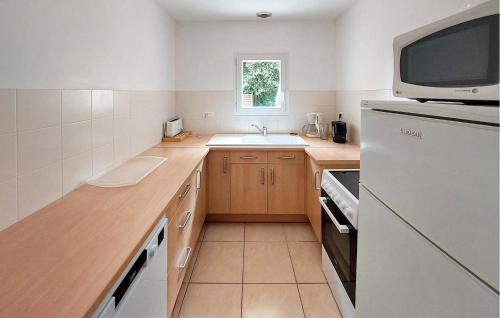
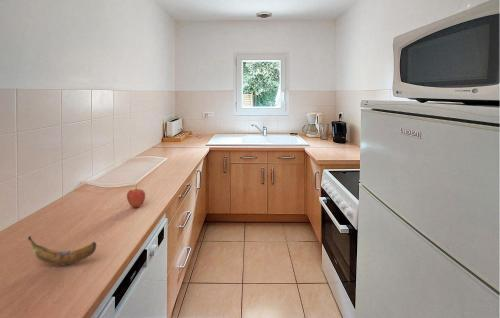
+ fruit [126,184,146,208]
+ banana [27,235,98,267]
